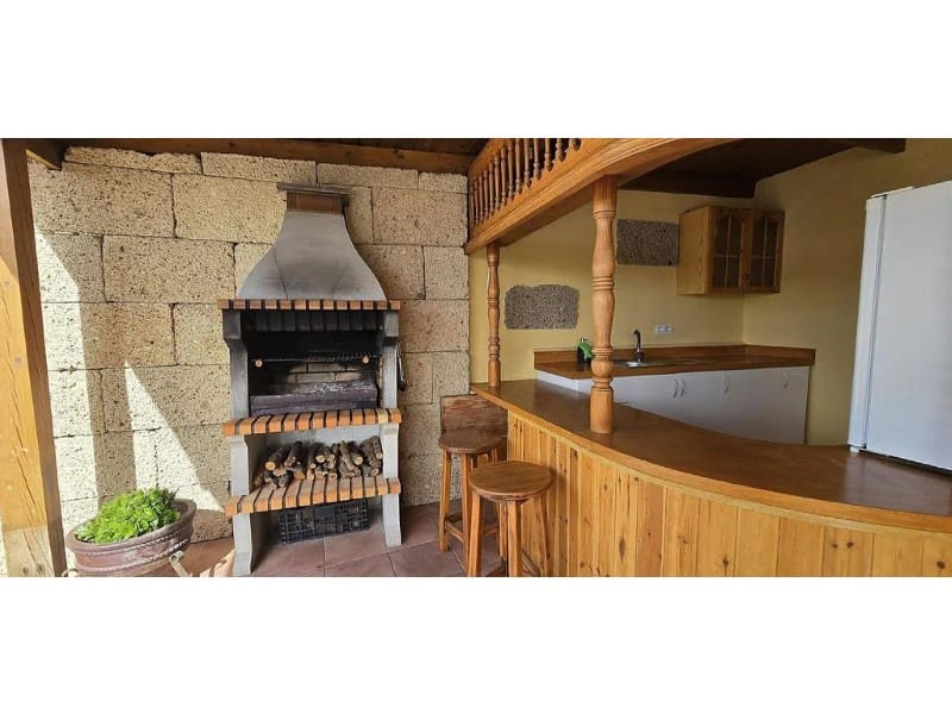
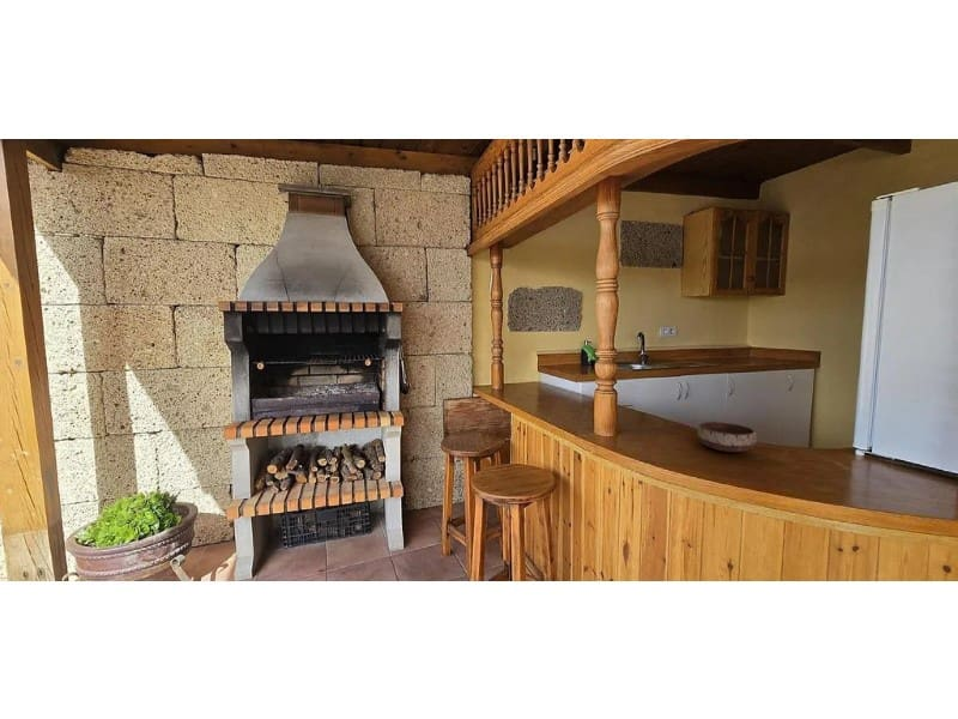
+ bowl [697,421,757,453]
